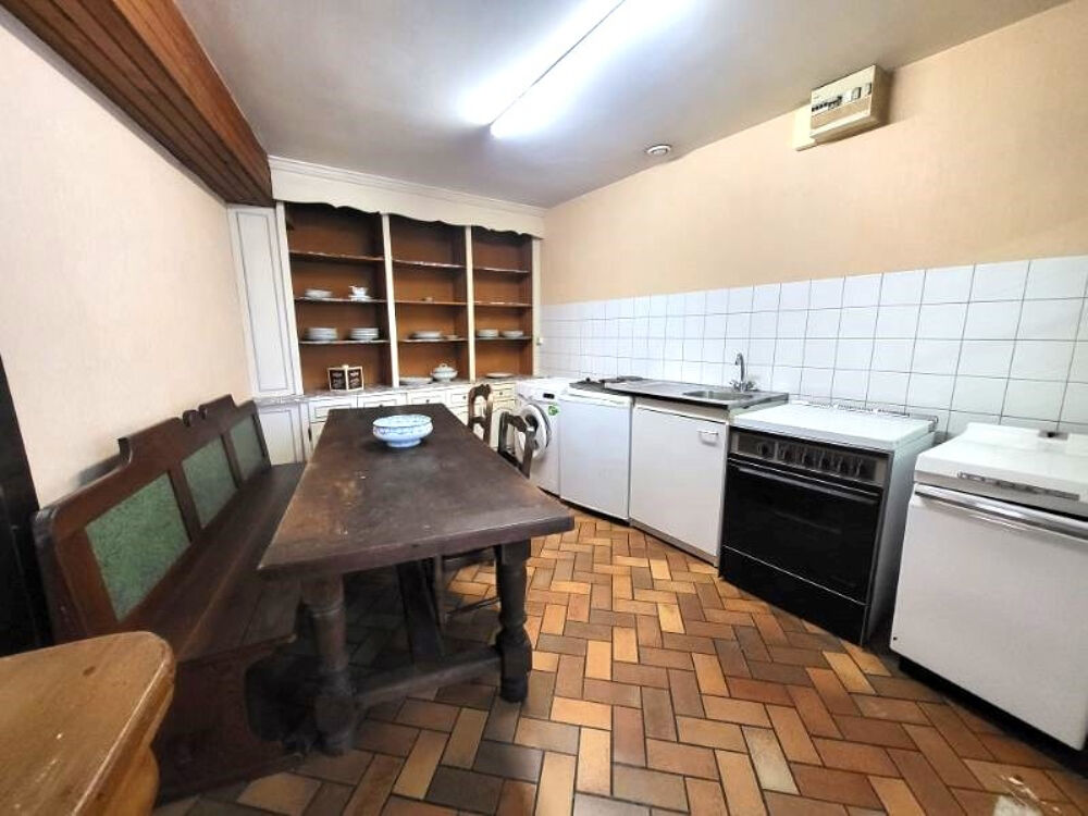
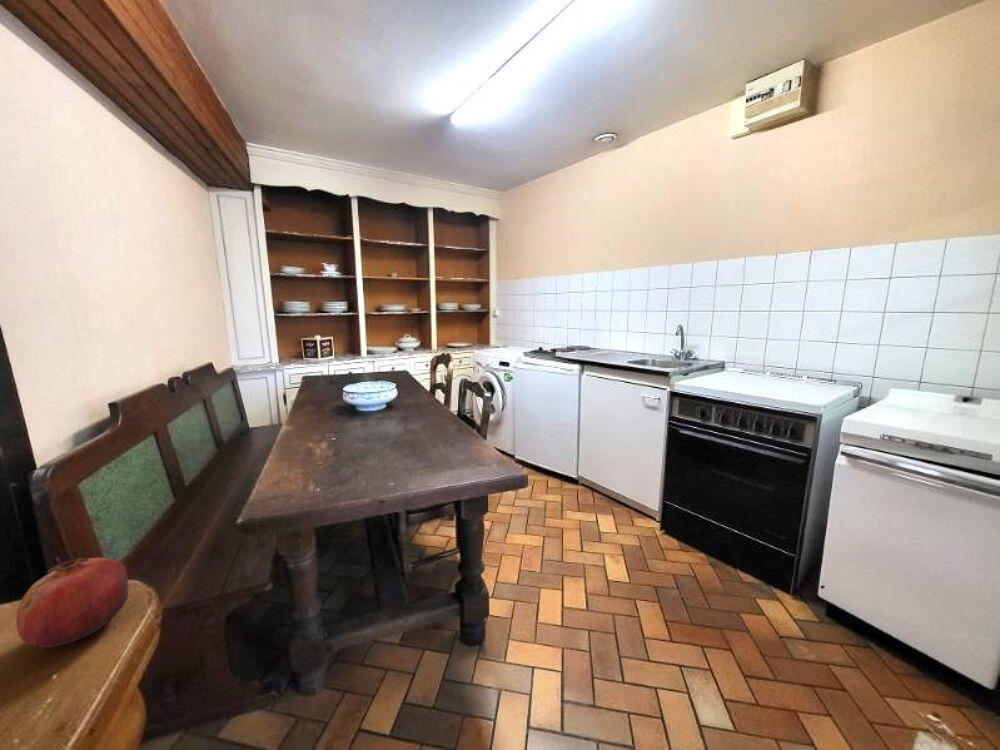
+ fruit [15,556,129,648]
